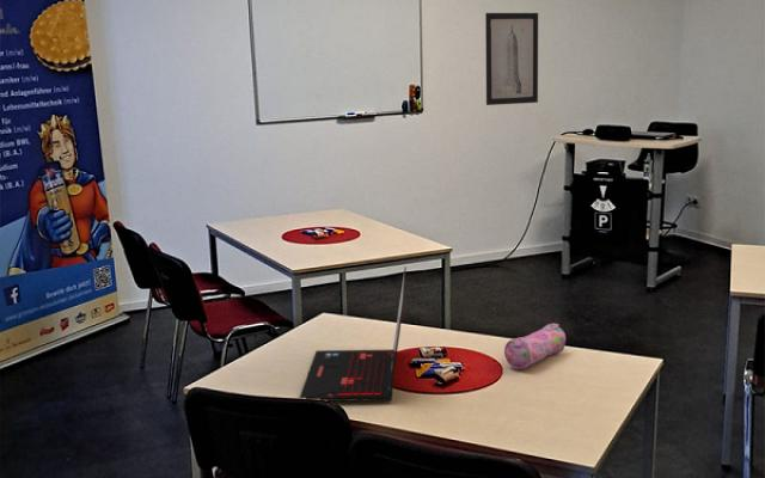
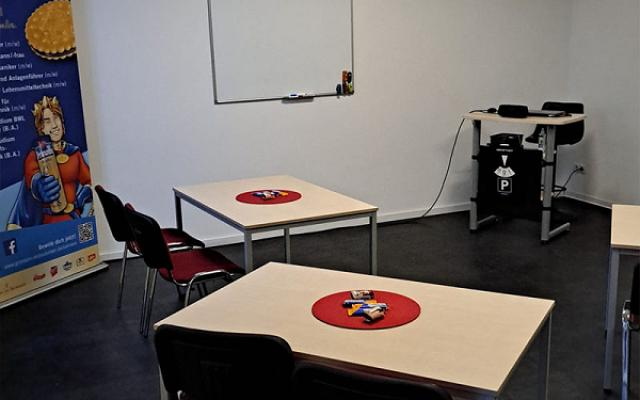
- pencil case [503,323,567,370]
- laptop [298,265,408,403]
- wall art [484,12,539,106]
